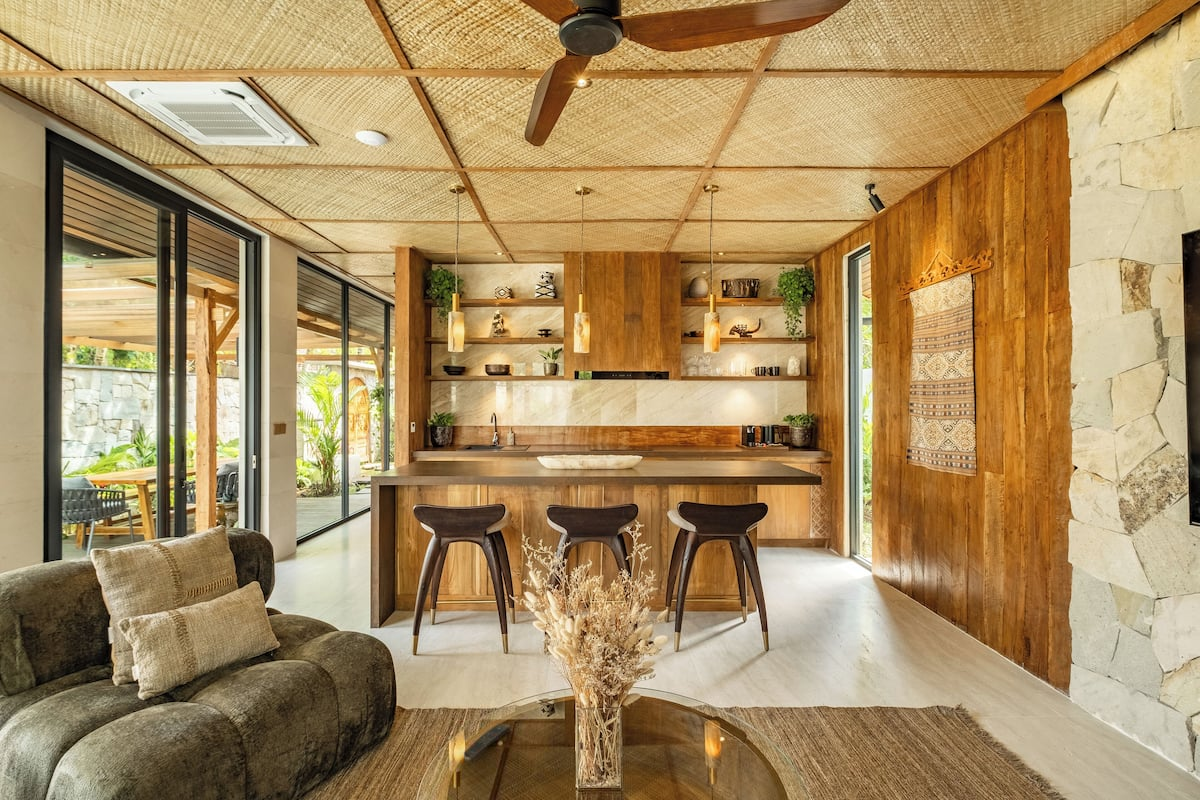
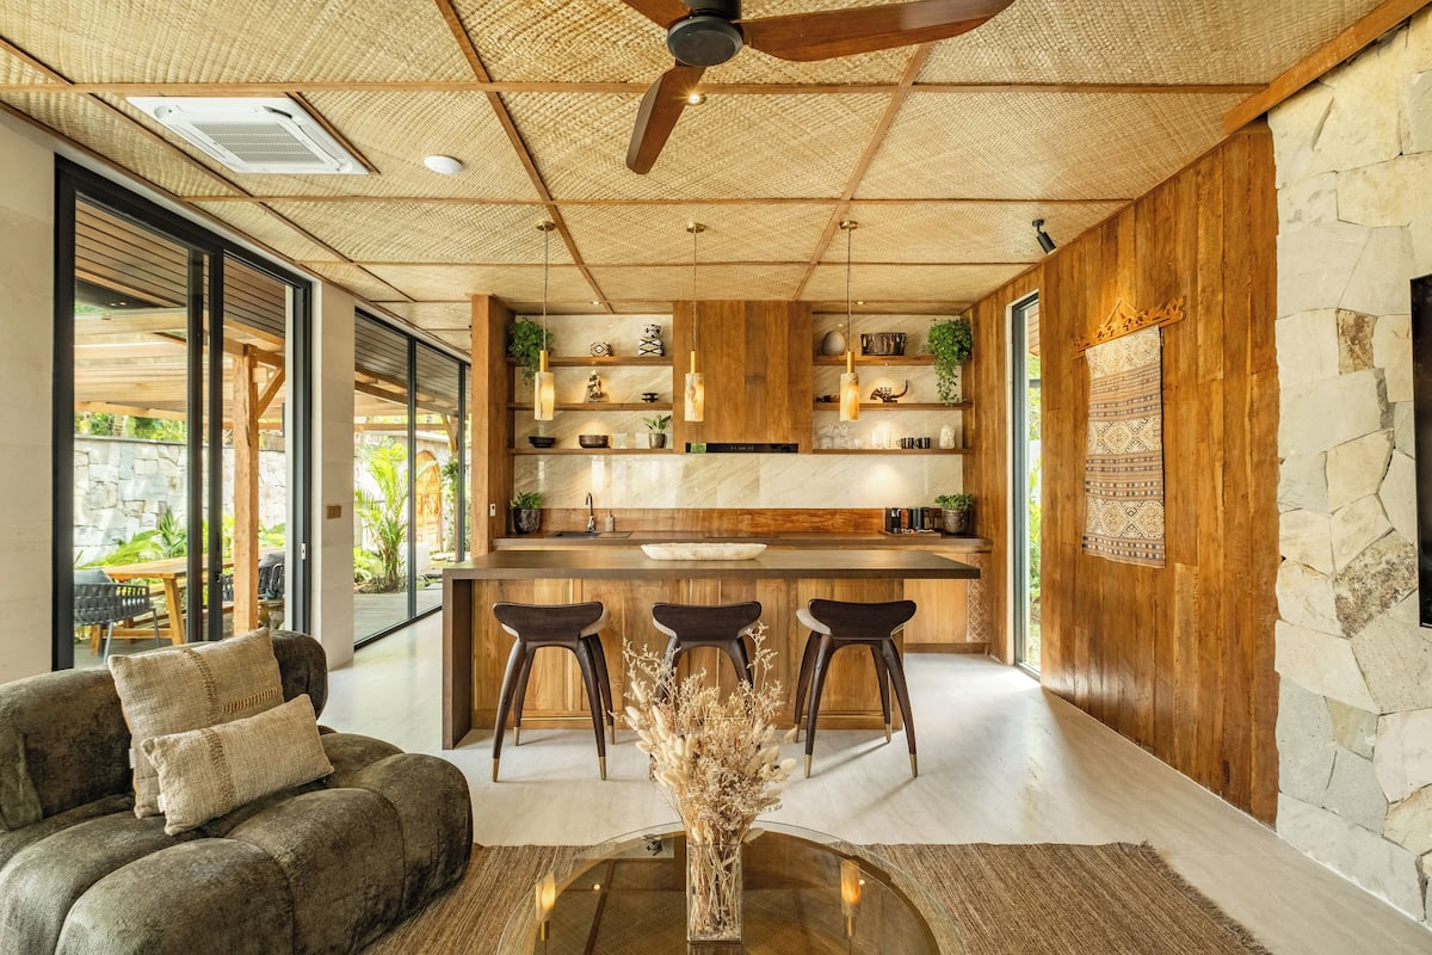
- remote control [463,722,511,762]
